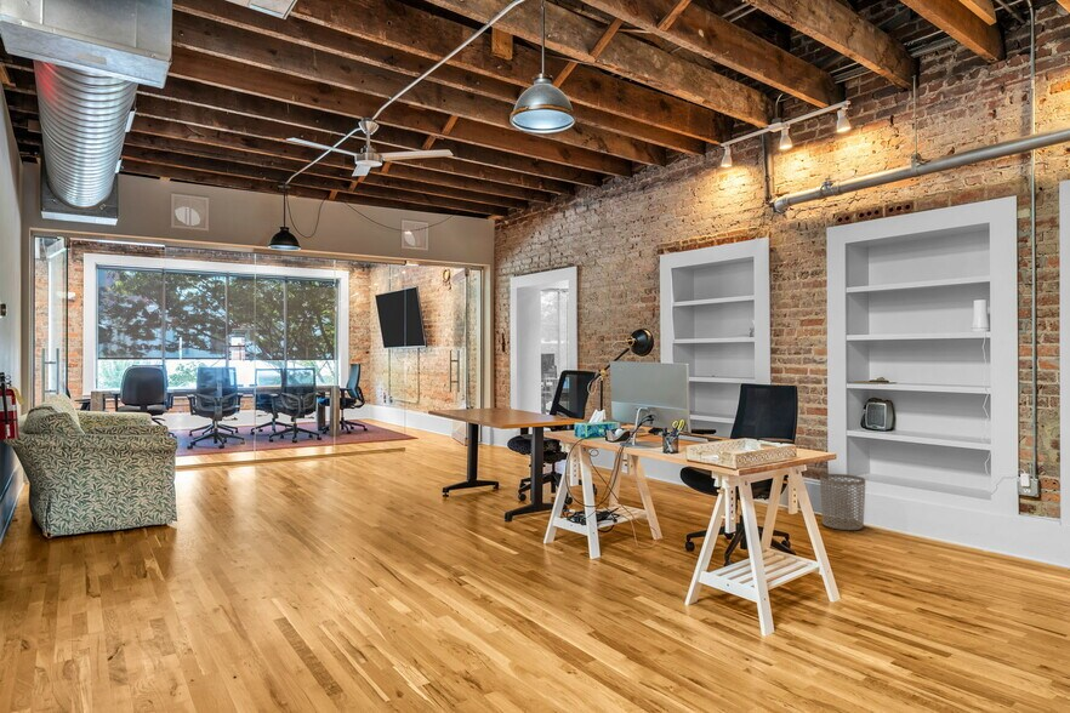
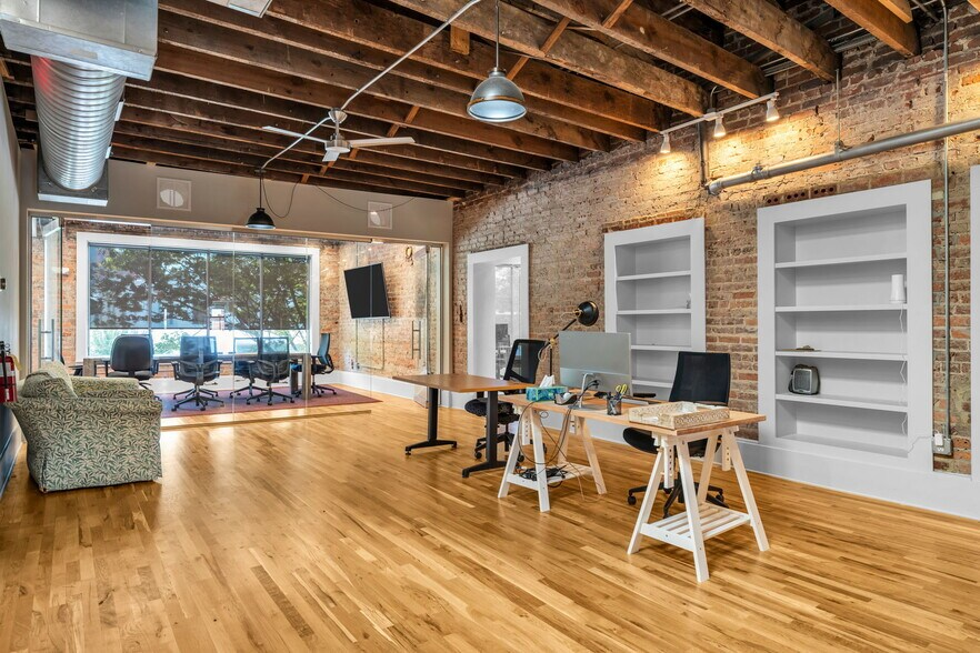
- waste bin [819,473,866,531]
